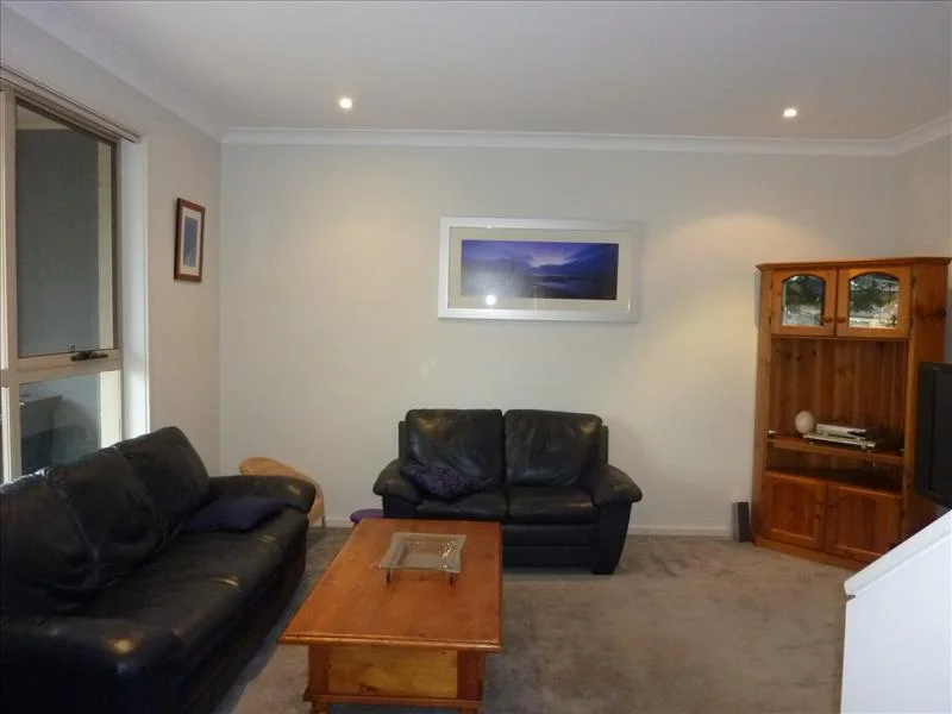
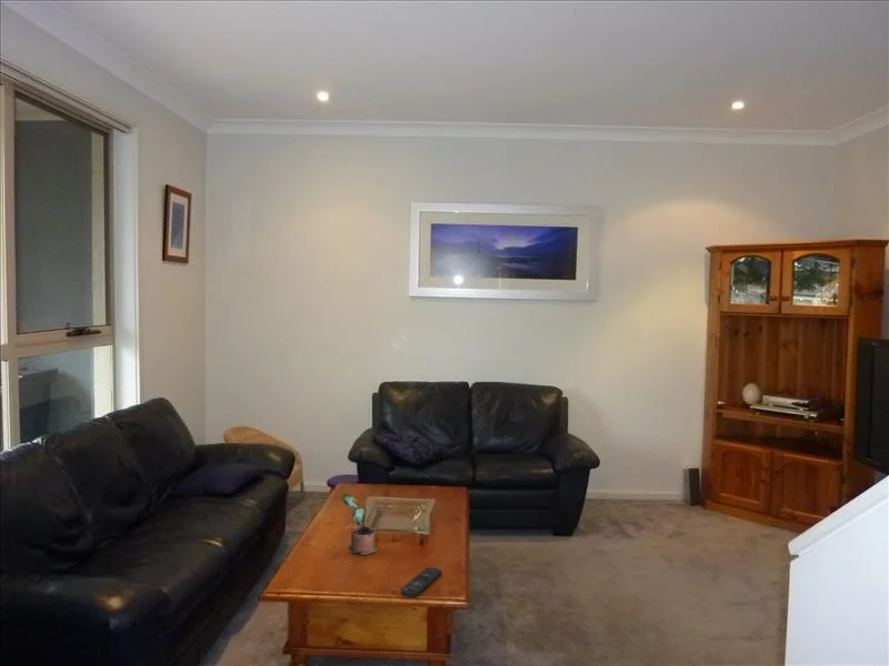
+ potted plant [340,493,378,556]
+ remote control [400,566,442,598]
